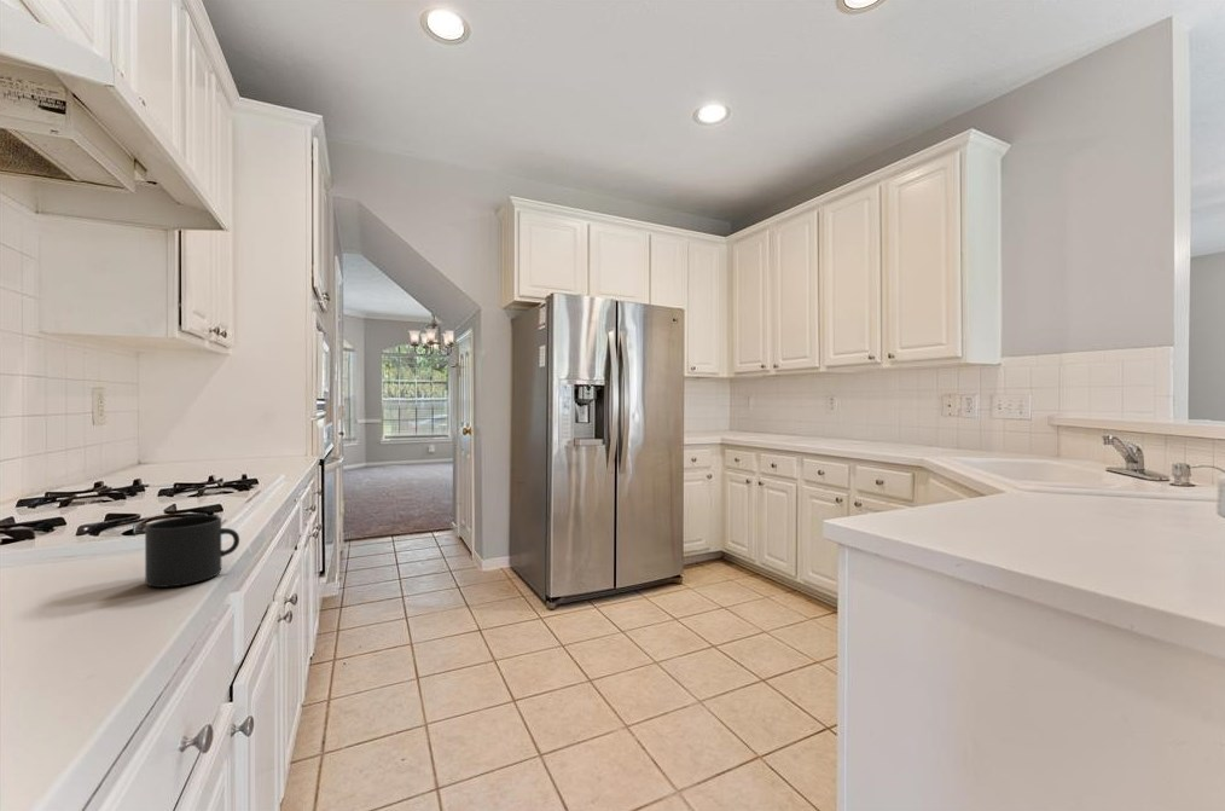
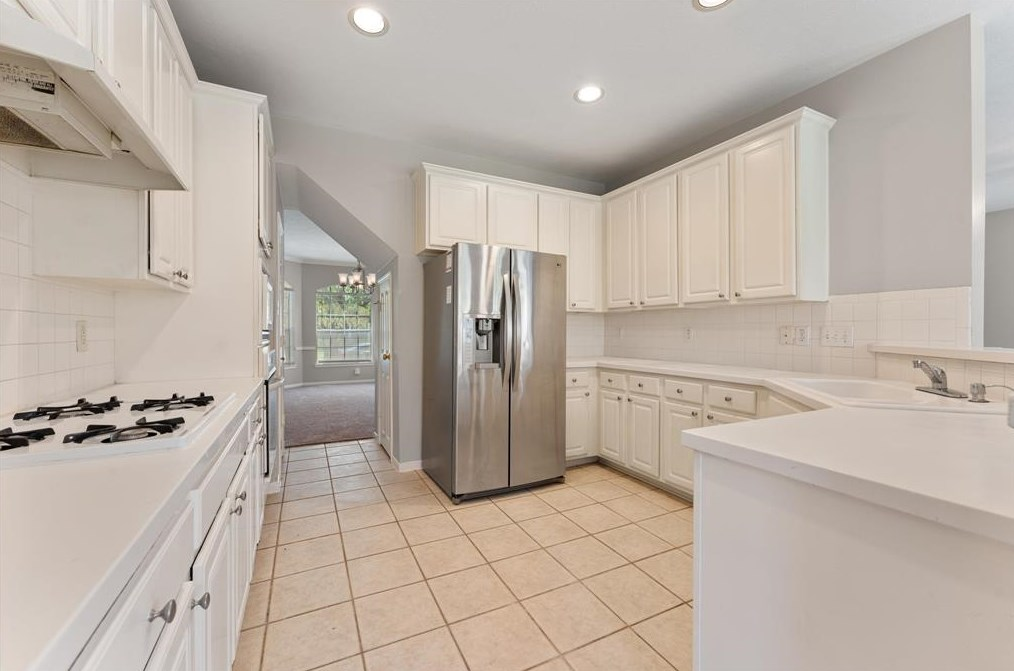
- mug [144,515,240,589]
